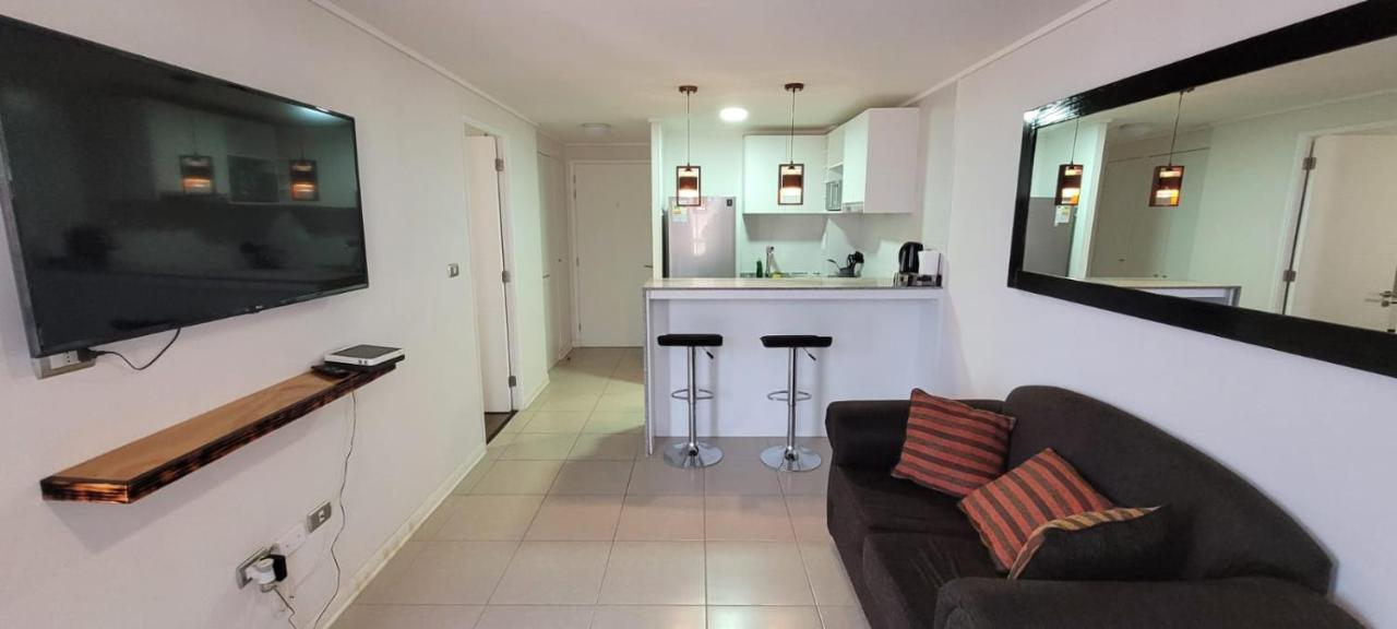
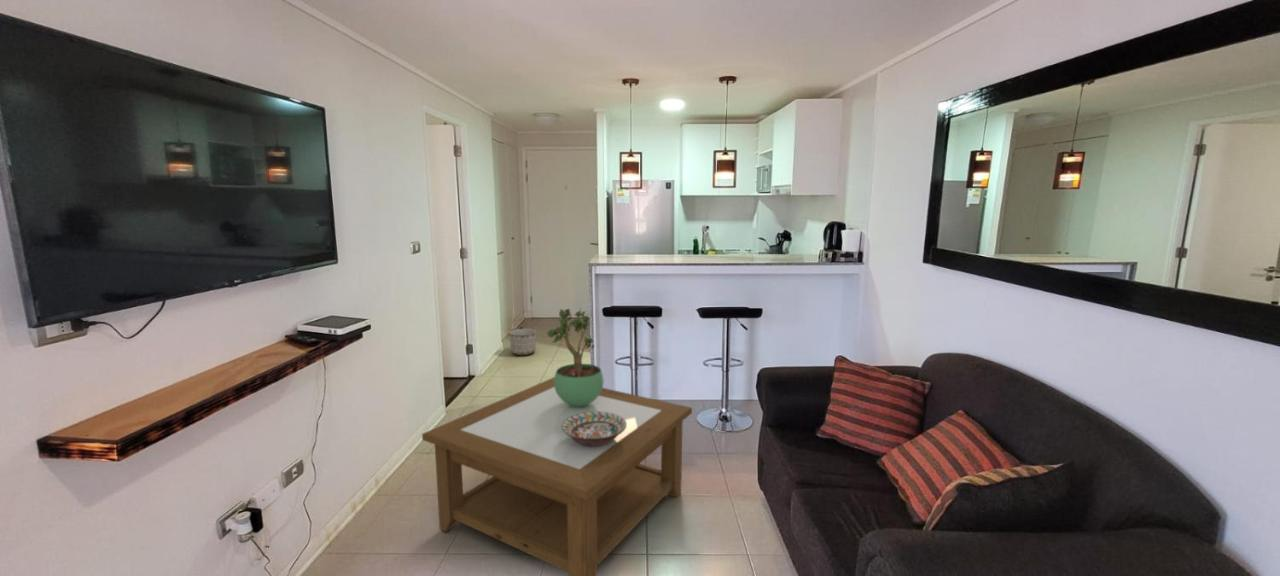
+ potted plant [546,307,604,406]
+ decorative bowl [562,412,627,447]
+ coffee table [421,376,693,576]
+ planter [508,328,537,356]
